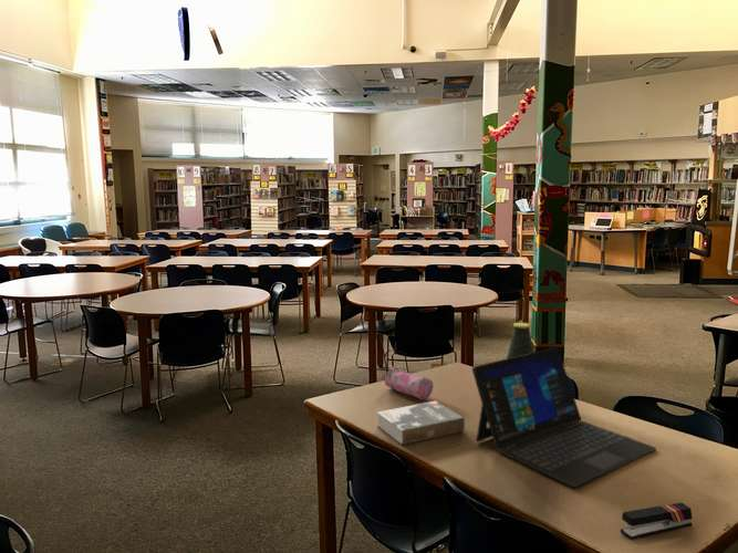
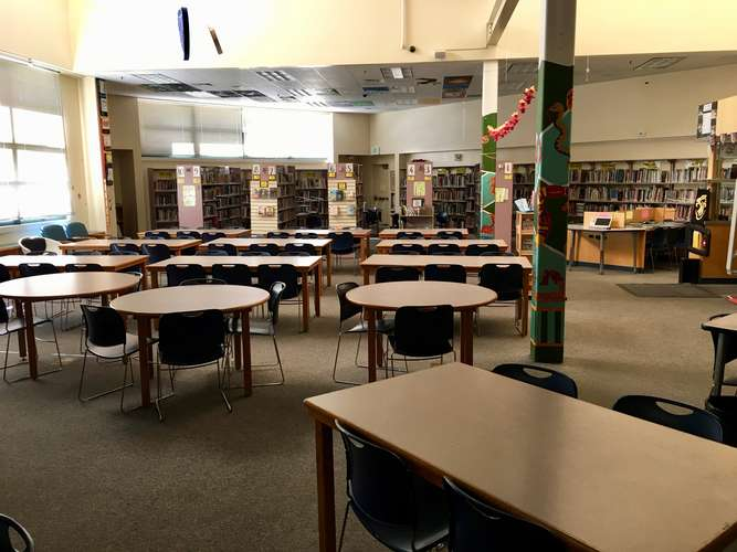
- bottle [506,322,534,359]
- pencil case [382,366,435,401]
- book [376,400,466,446]
- laptop [471,346,657,488]
- stapler [620,502,693,541]
